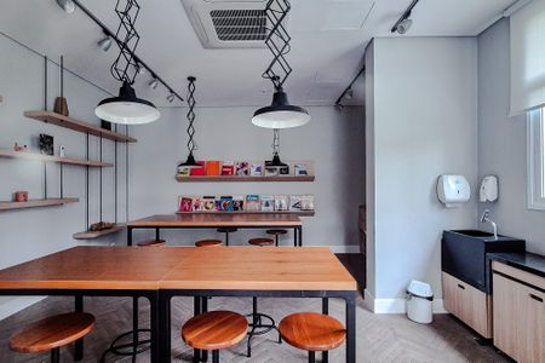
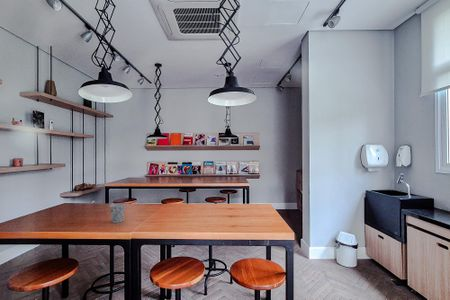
+ cup [109,202,127,224]
